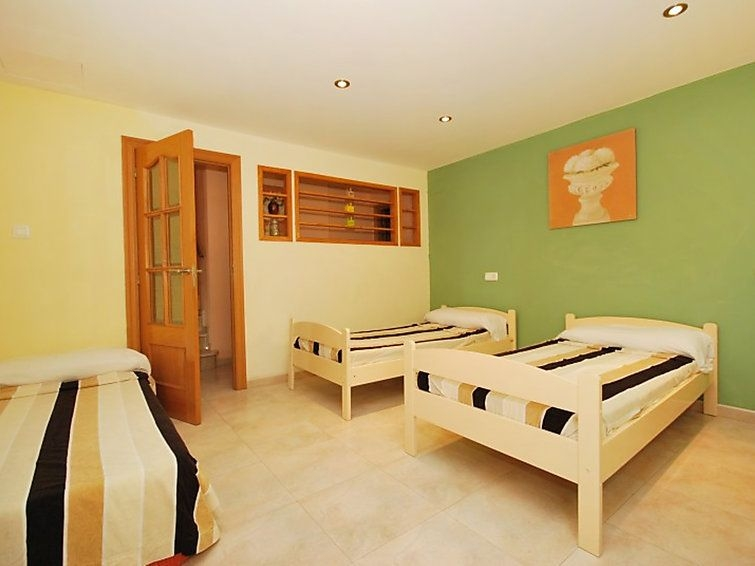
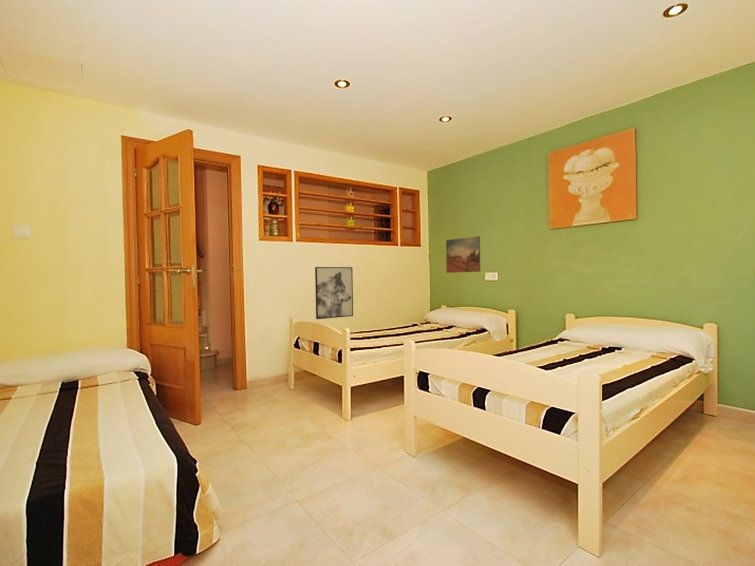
+ wall art [314,266,354,320]
+ wall art [445,235,481,274]
